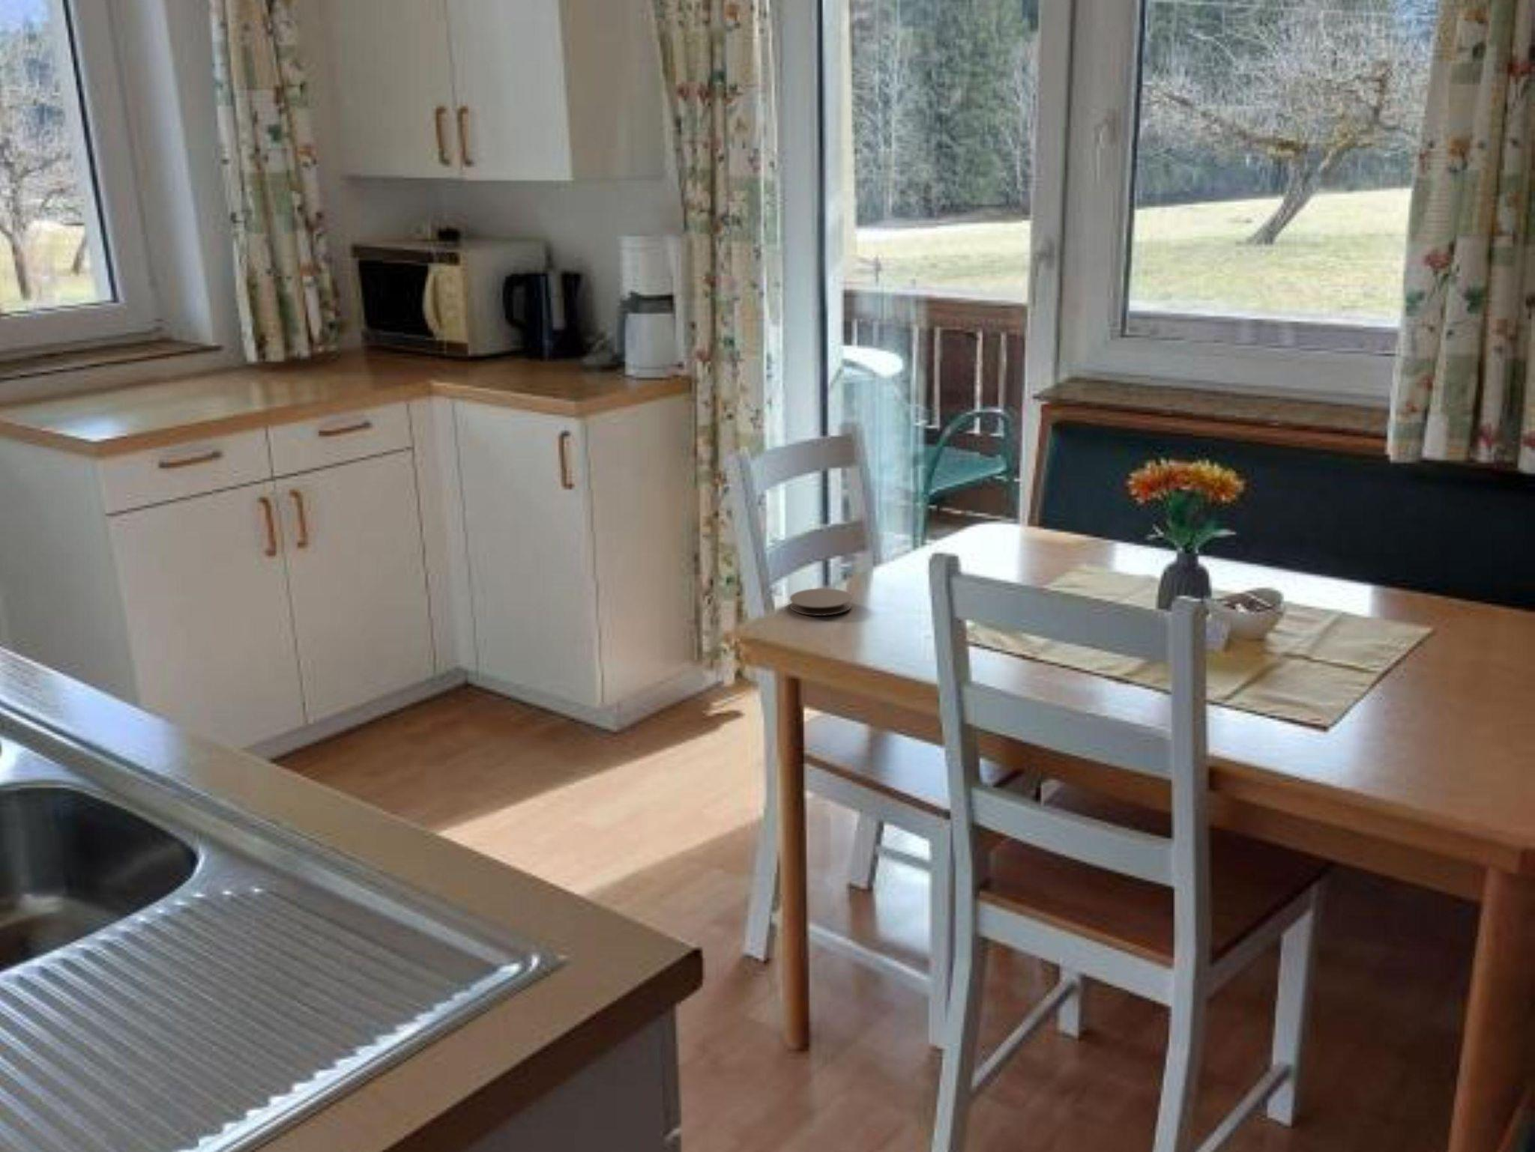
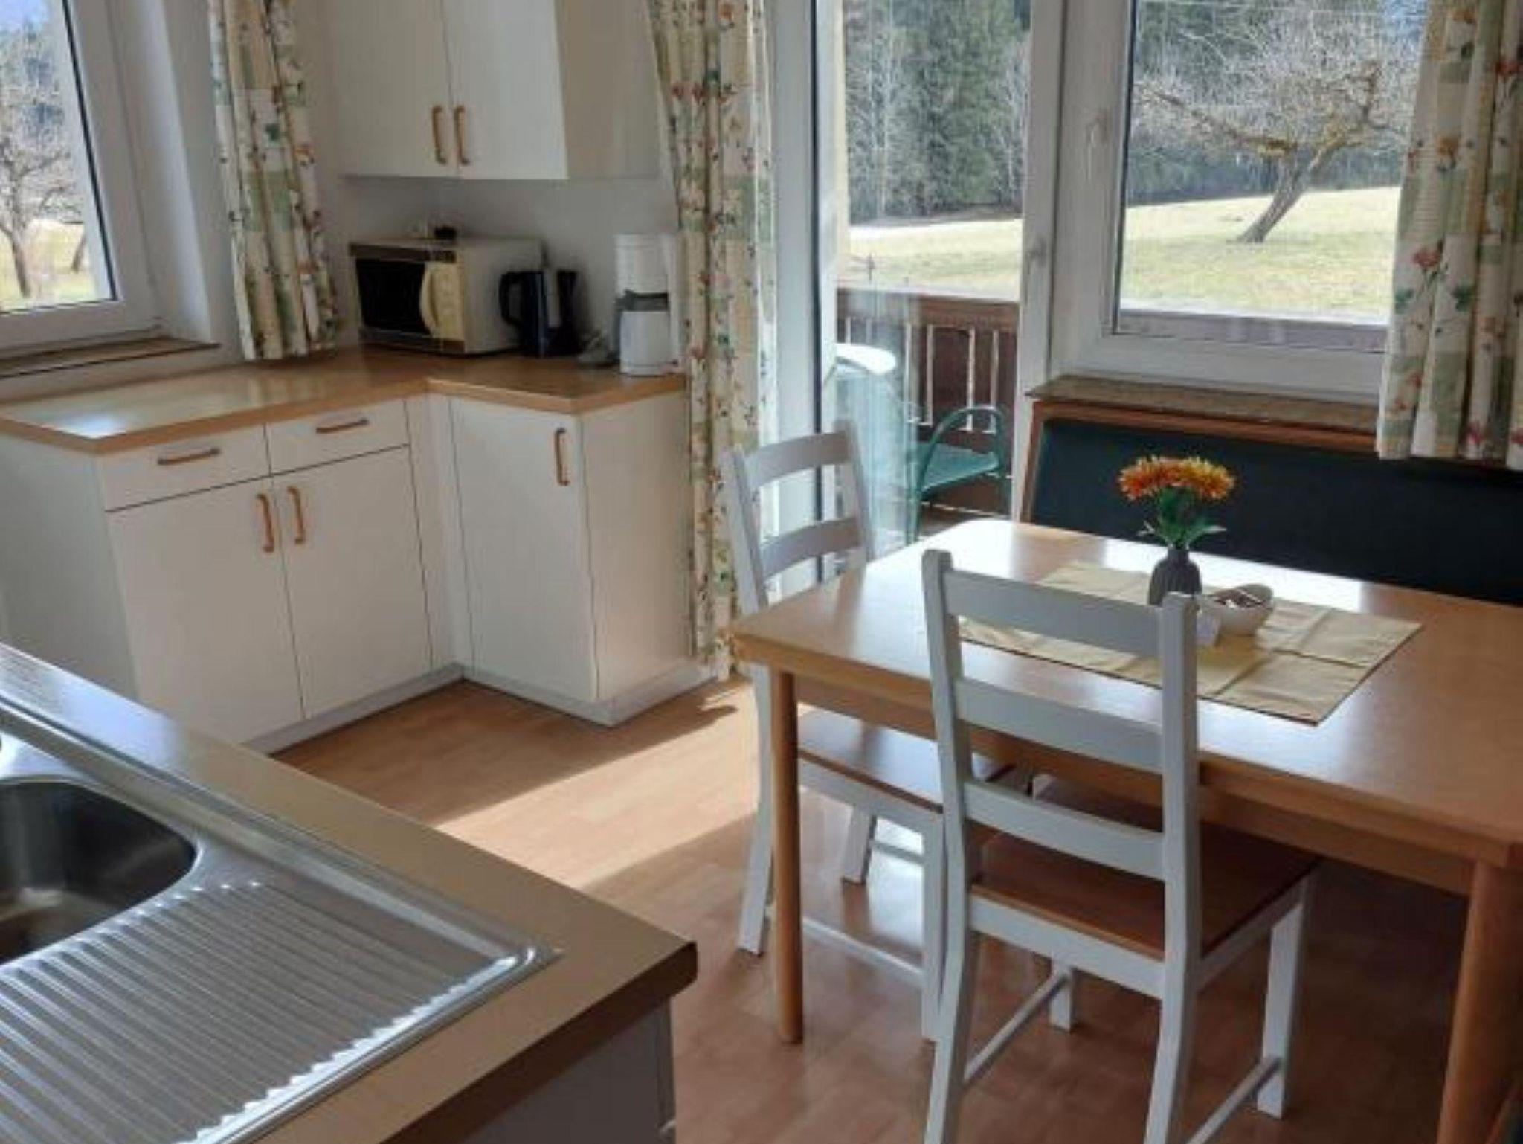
- coaster [789,587,853,616]
